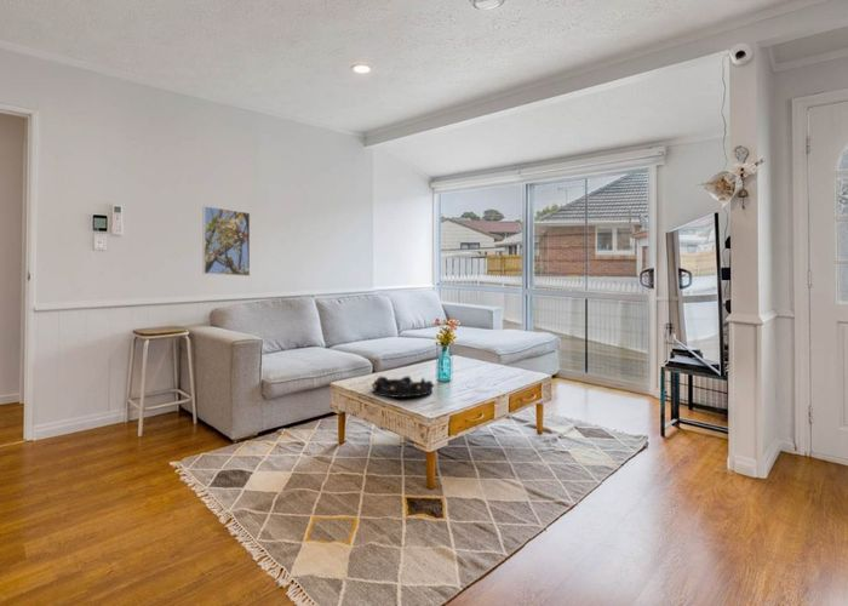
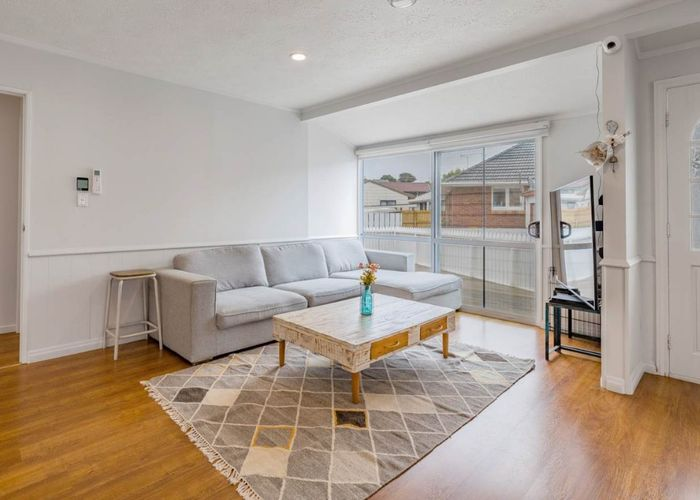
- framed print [201,205,251,278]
- decorative bowl [371,375,436,399]
